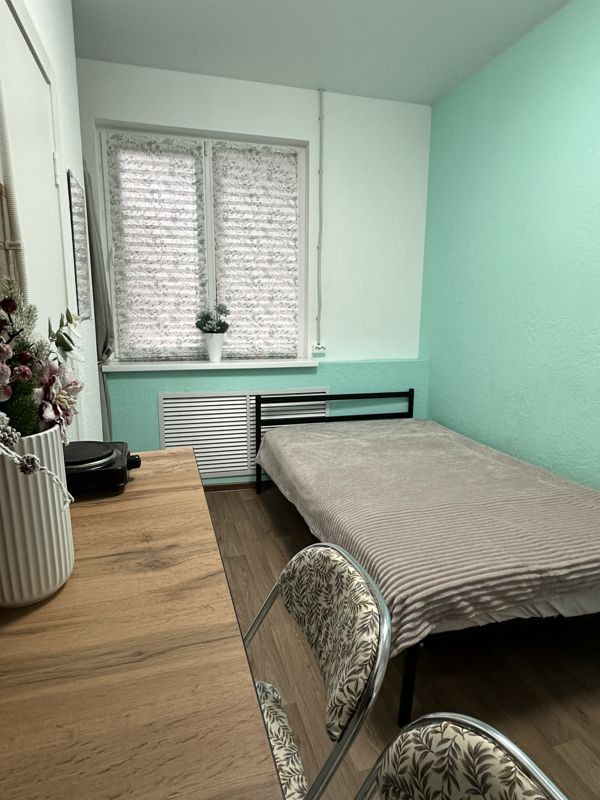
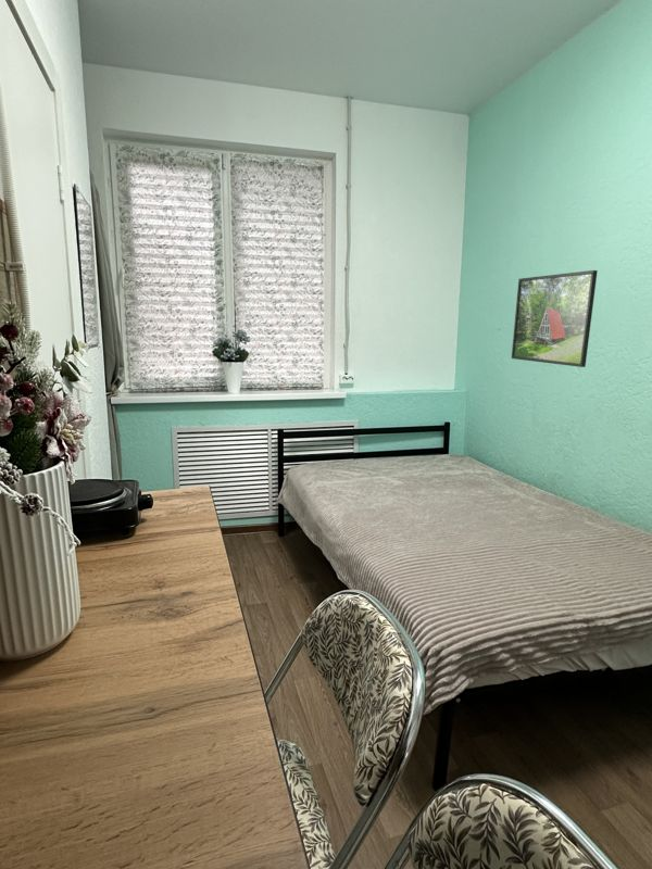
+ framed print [511,269,599,368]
